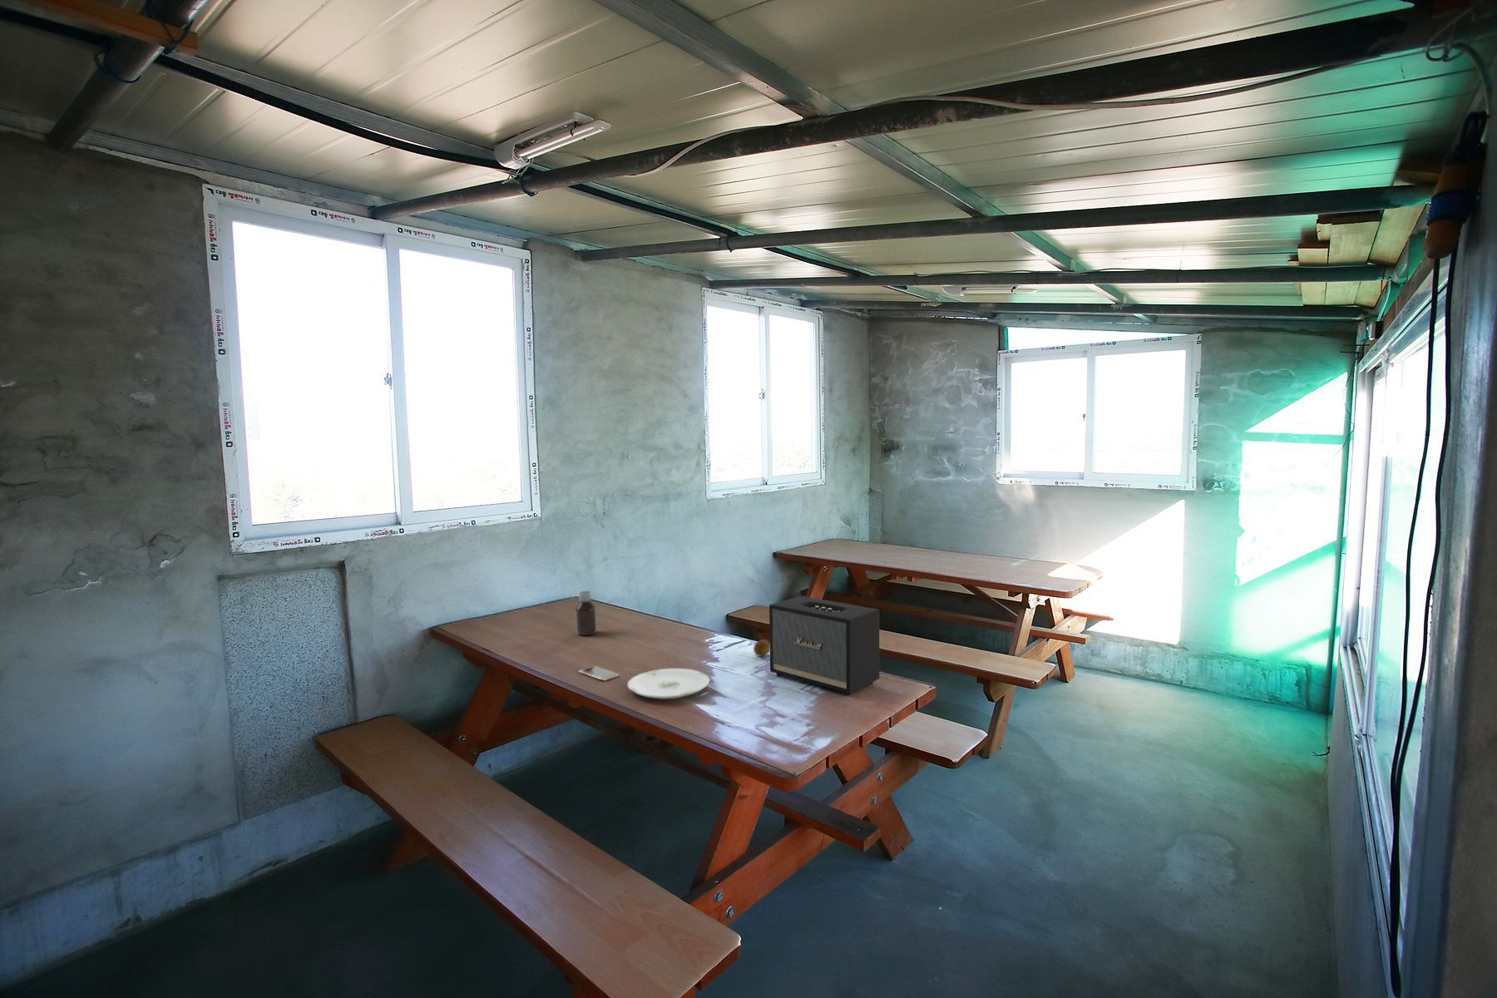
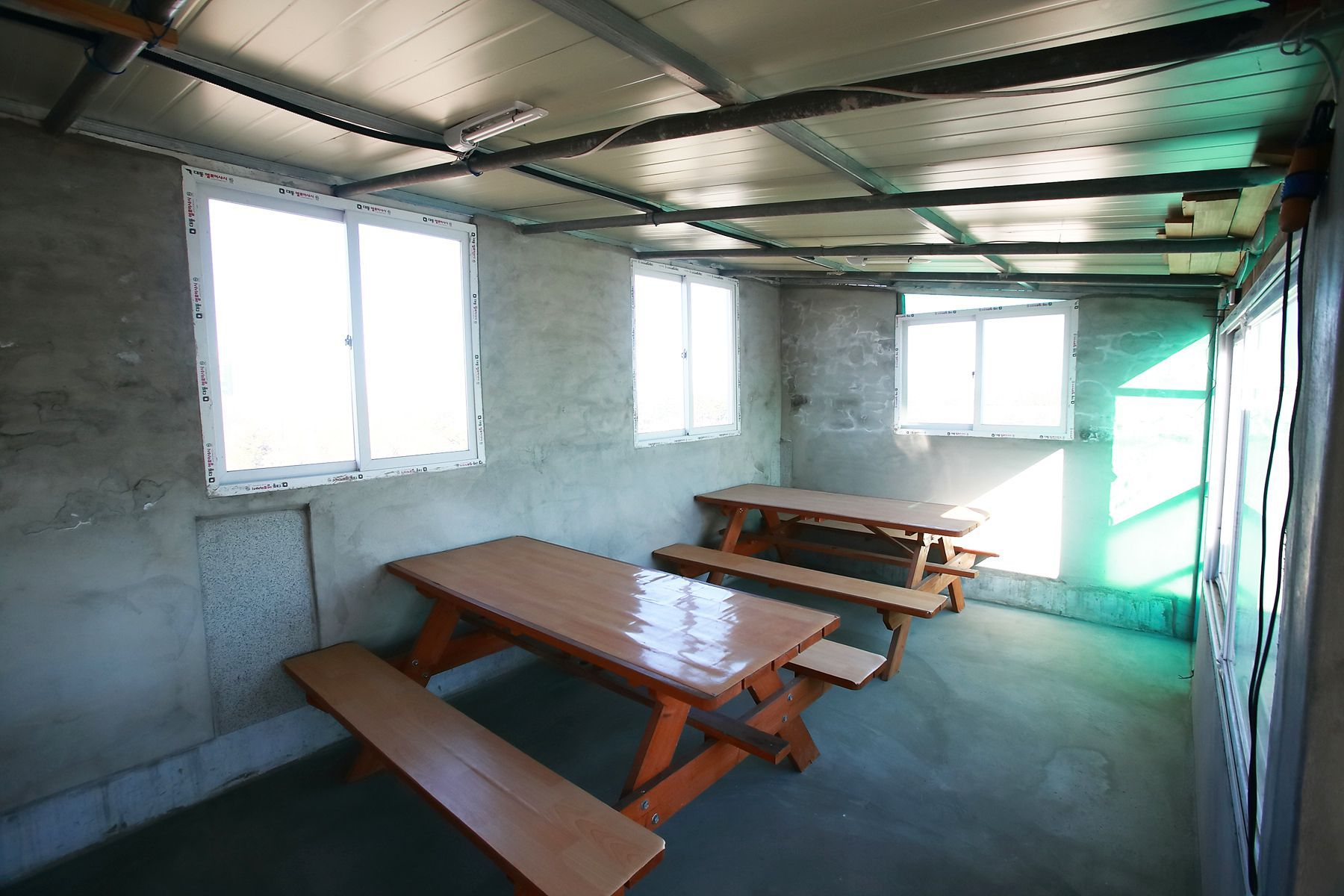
- speaker [769,596,880,695]
- plate [627,668,711,699]
- bottle [575,589,598,636]
- smartphone [577,665,619,682]
- fruit [753,638,770,657]
